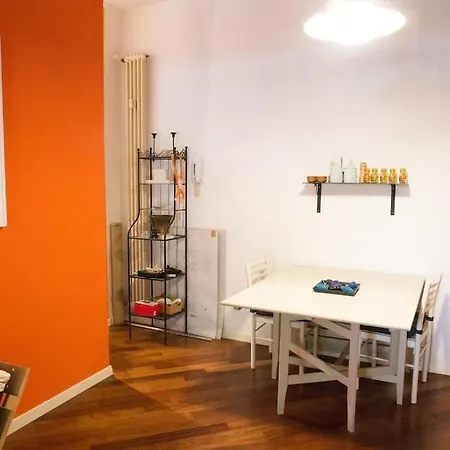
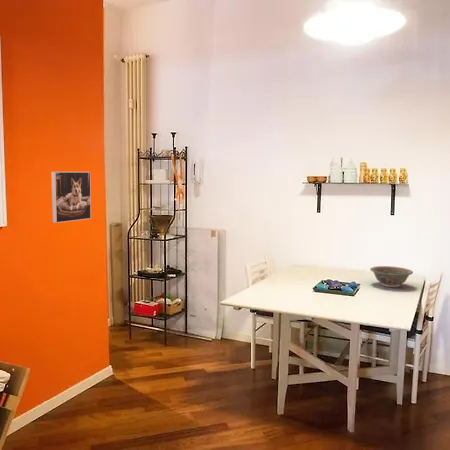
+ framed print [50,171,92,224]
+ bowl [369,265,414,288]
